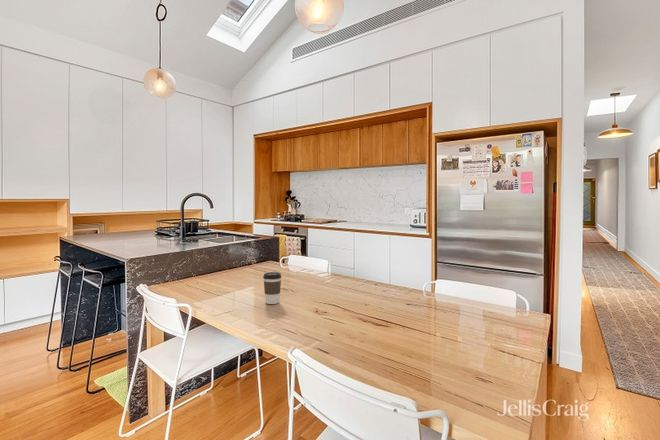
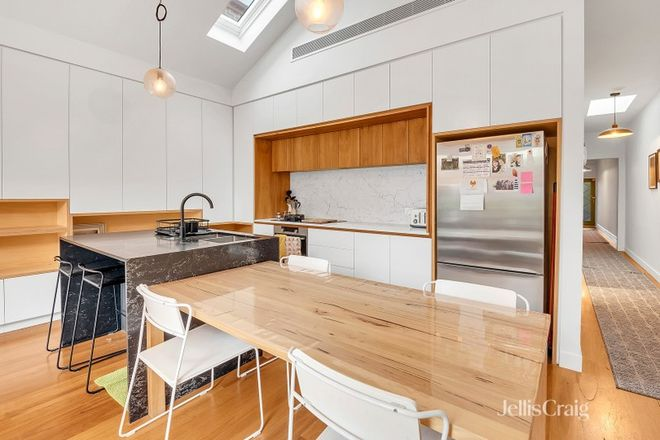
- coffee cup [262,271,282,305]
